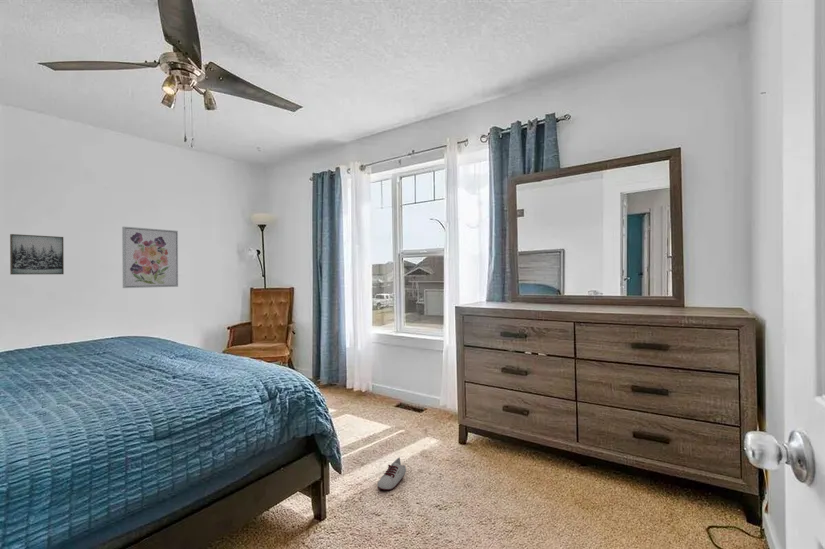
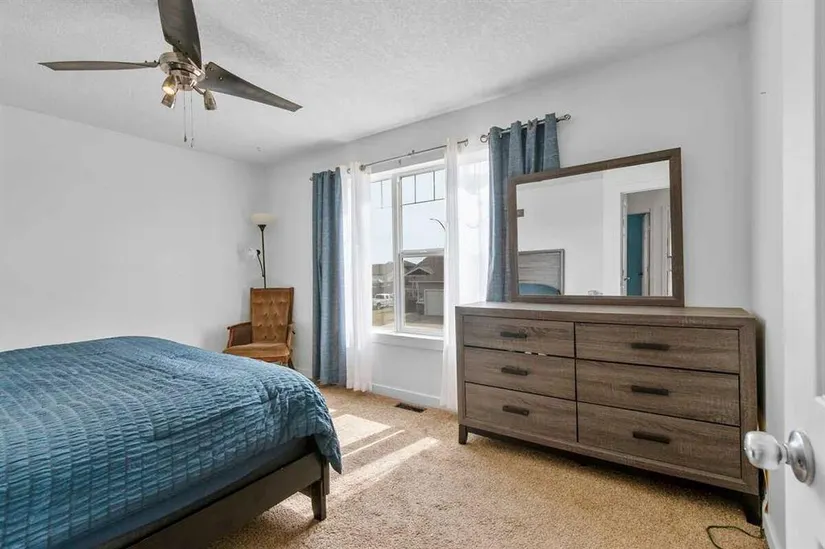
- wall art [121,226,179,289]
- shoe [376,456,407,491]
- wall art [9,233,65,276]
